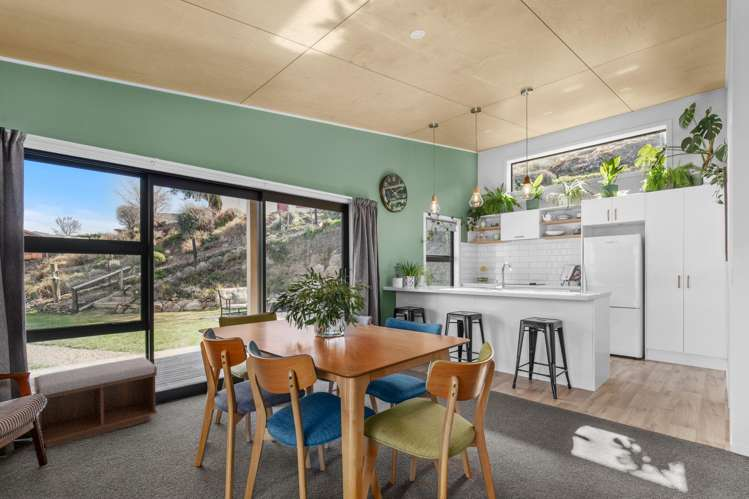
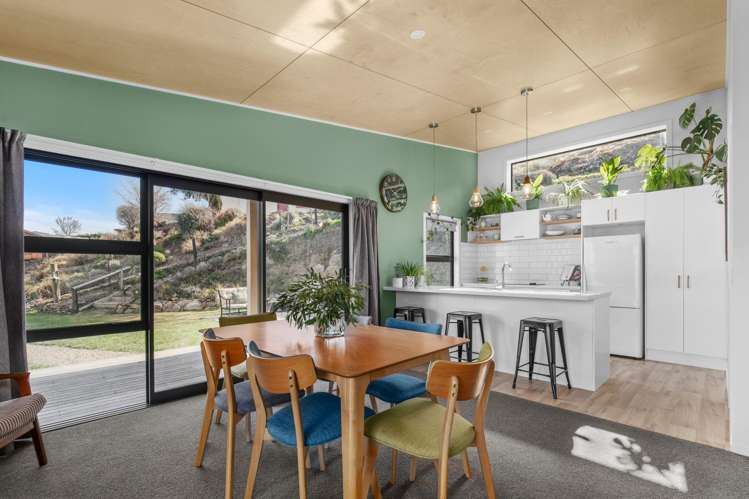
- bench [33,356,158,449]
